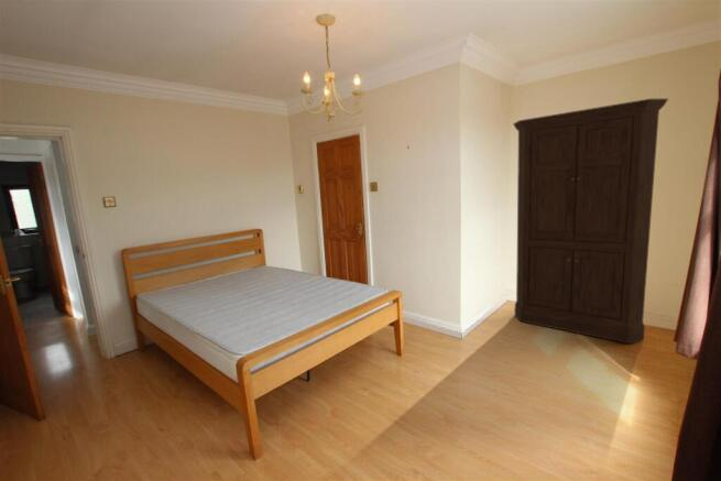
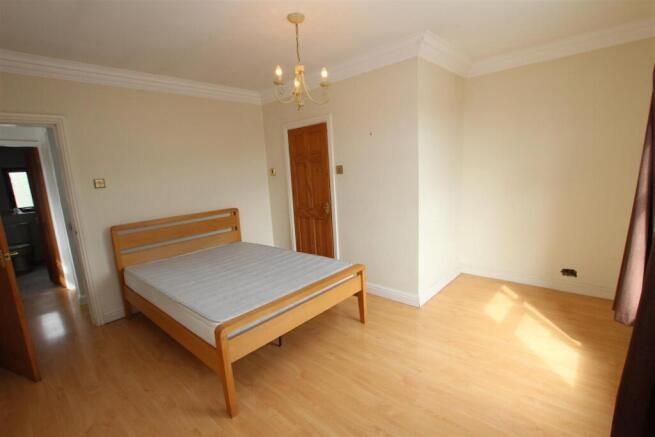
- armoire [512,98,669,345]
